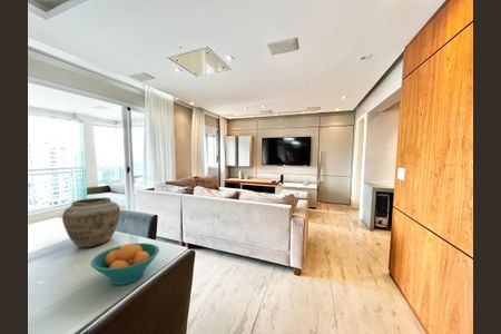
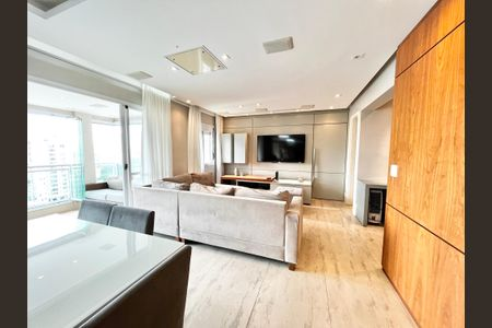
- fruit bowl [90,242,160,286]
- vase [61,197,121,248]
